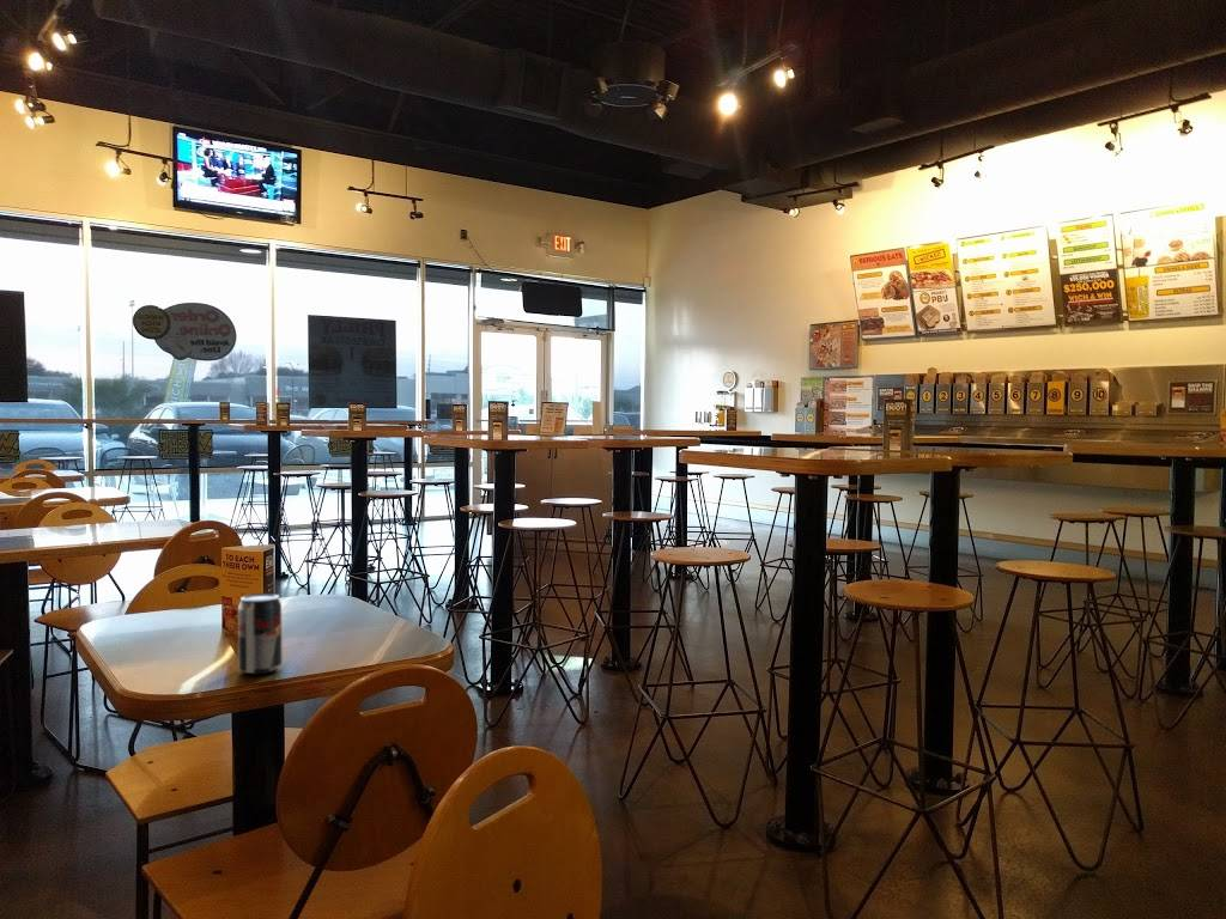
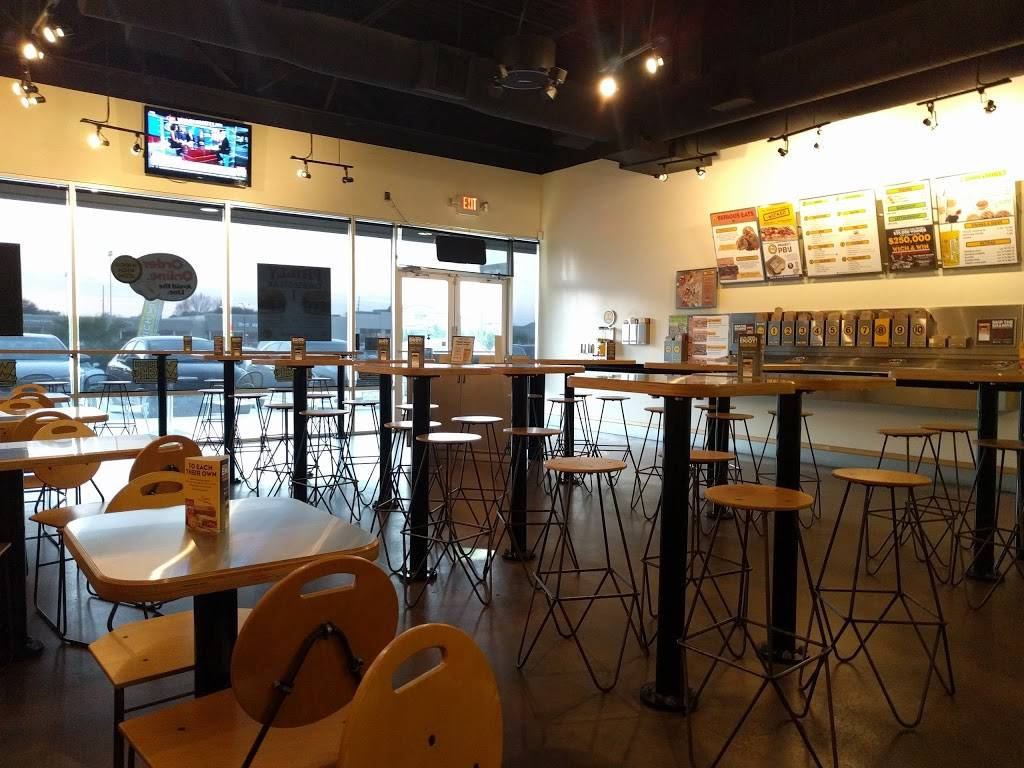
- beverage can [237,592,283,676]
